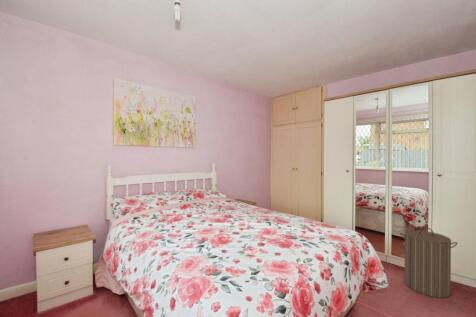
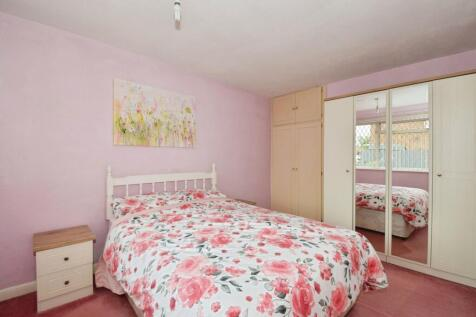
- laundry hamper [399,226,458,299]
